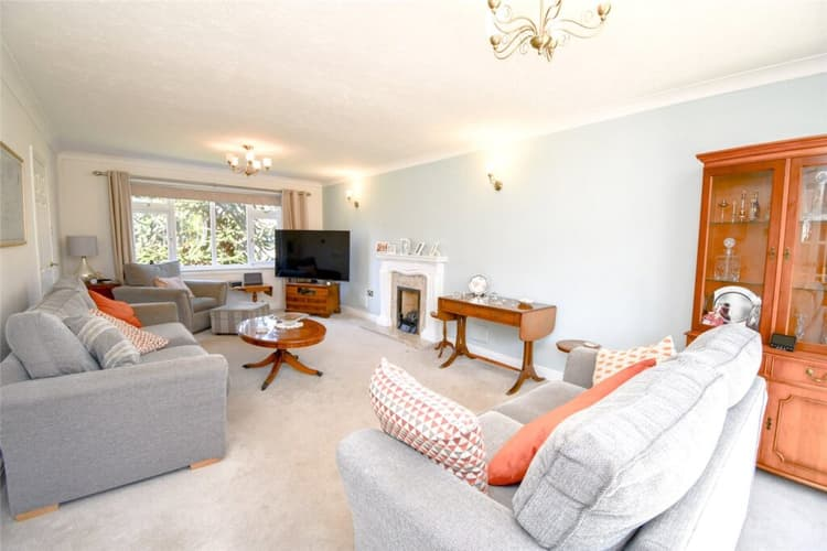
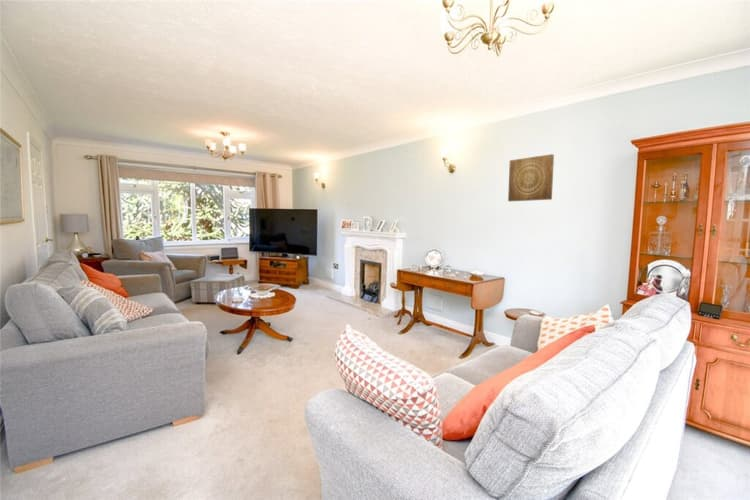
+ wall art [507,153,555,202]
